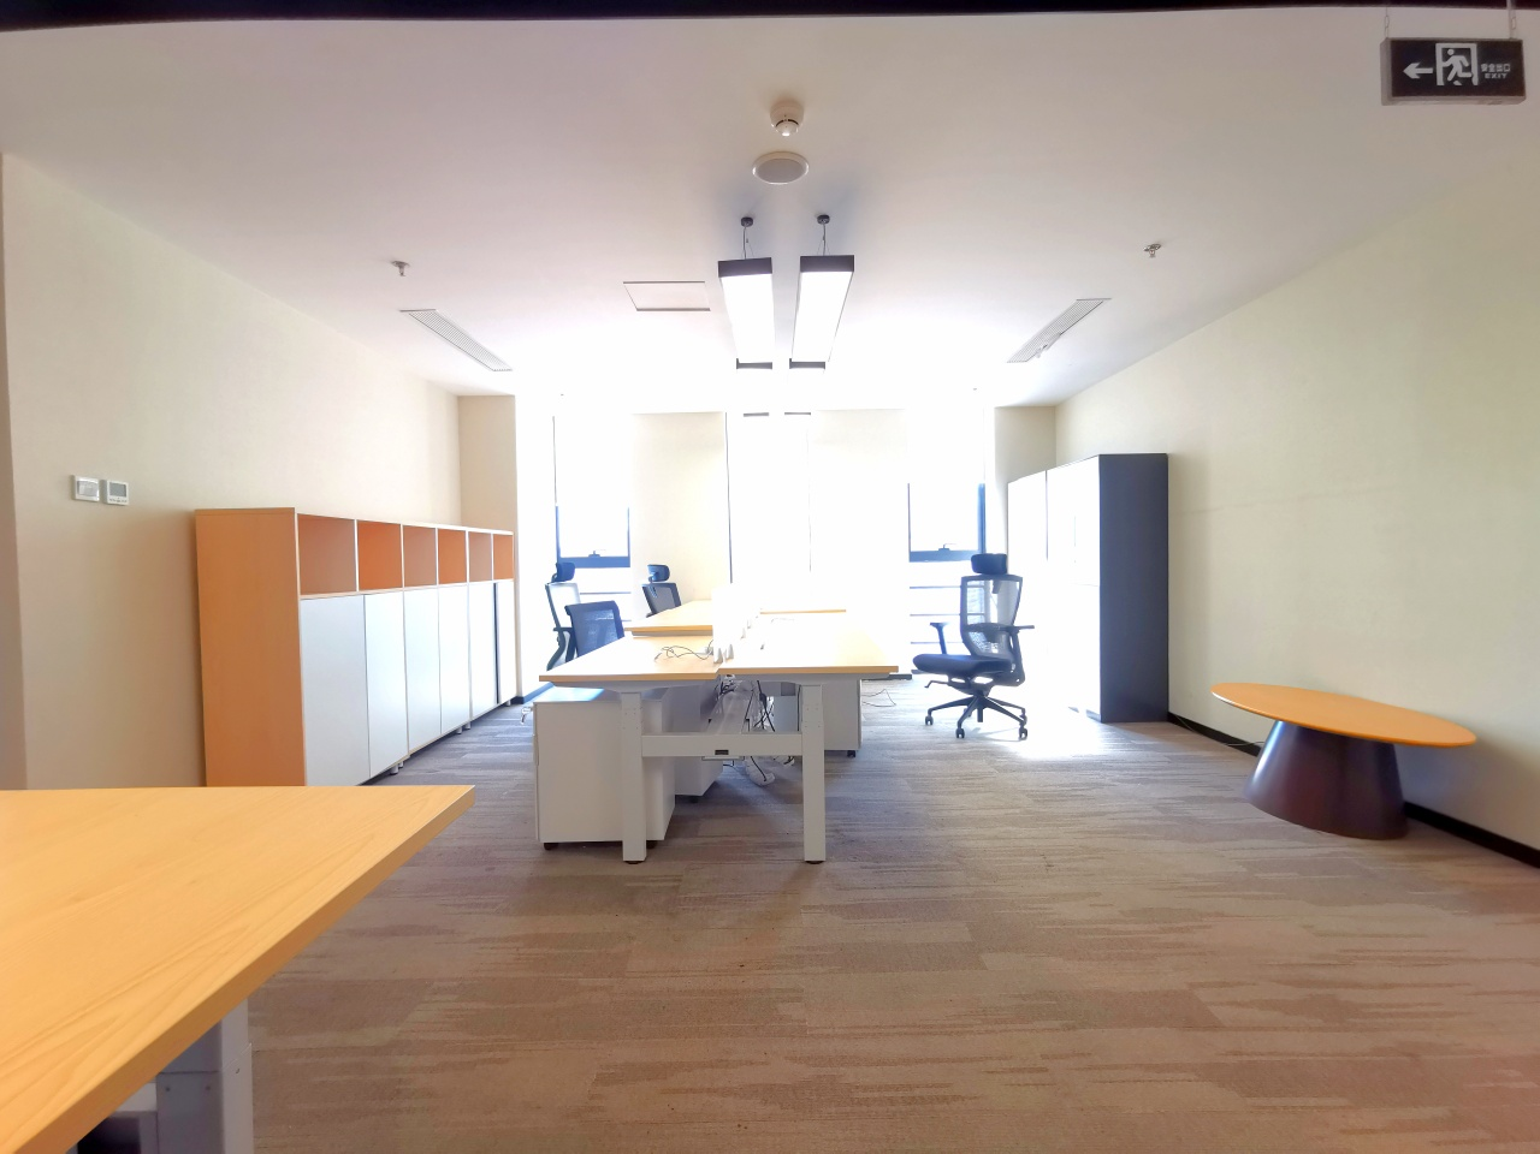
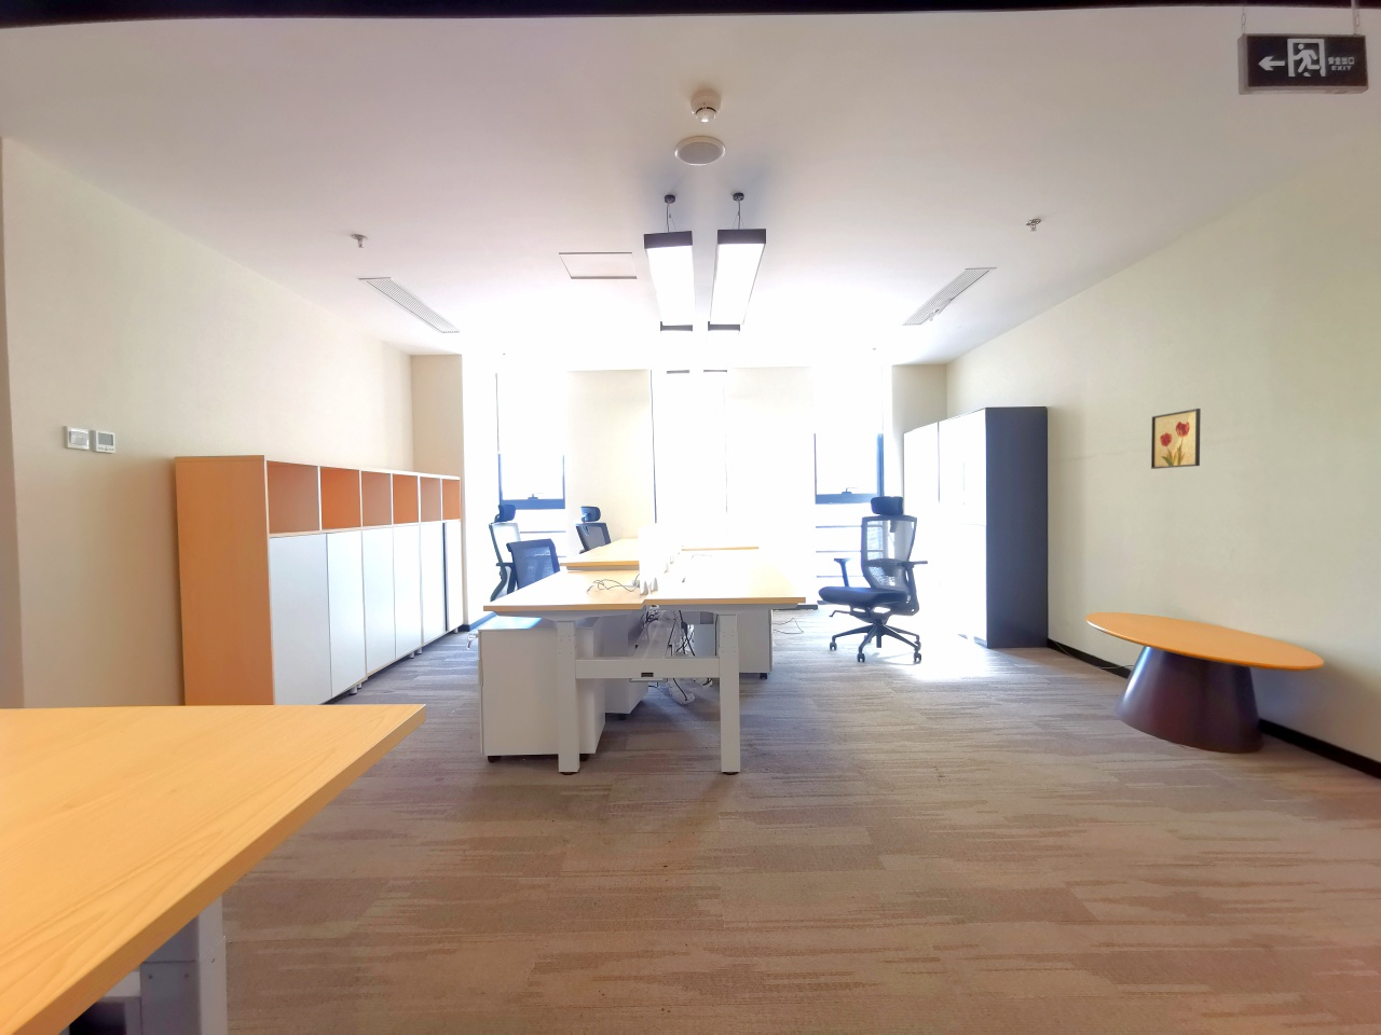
+ wall art [1150,408,1202,470]
